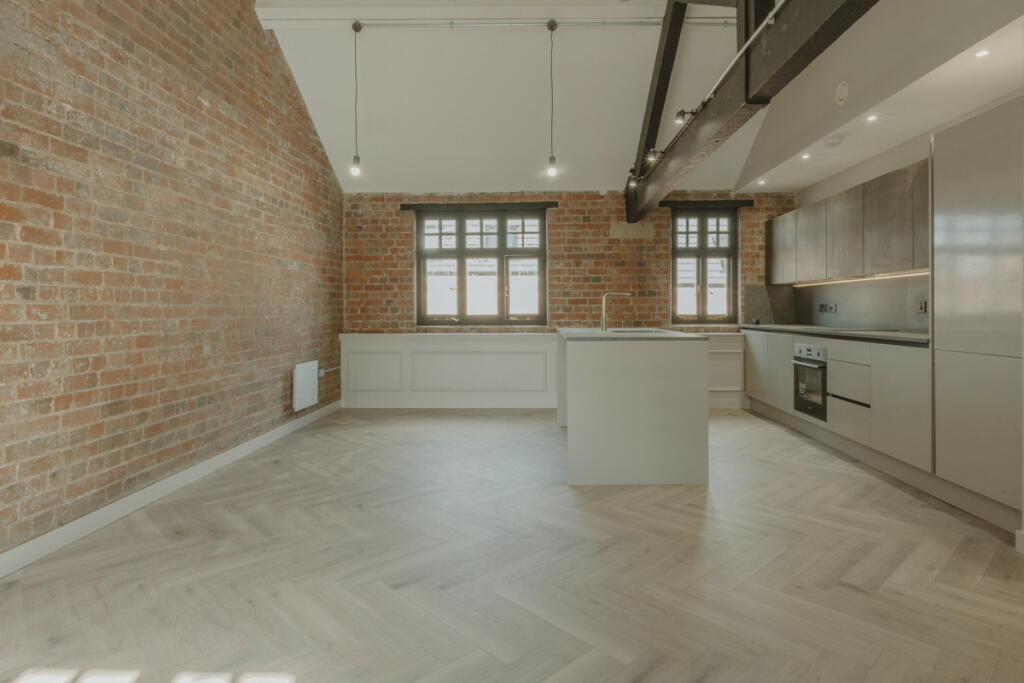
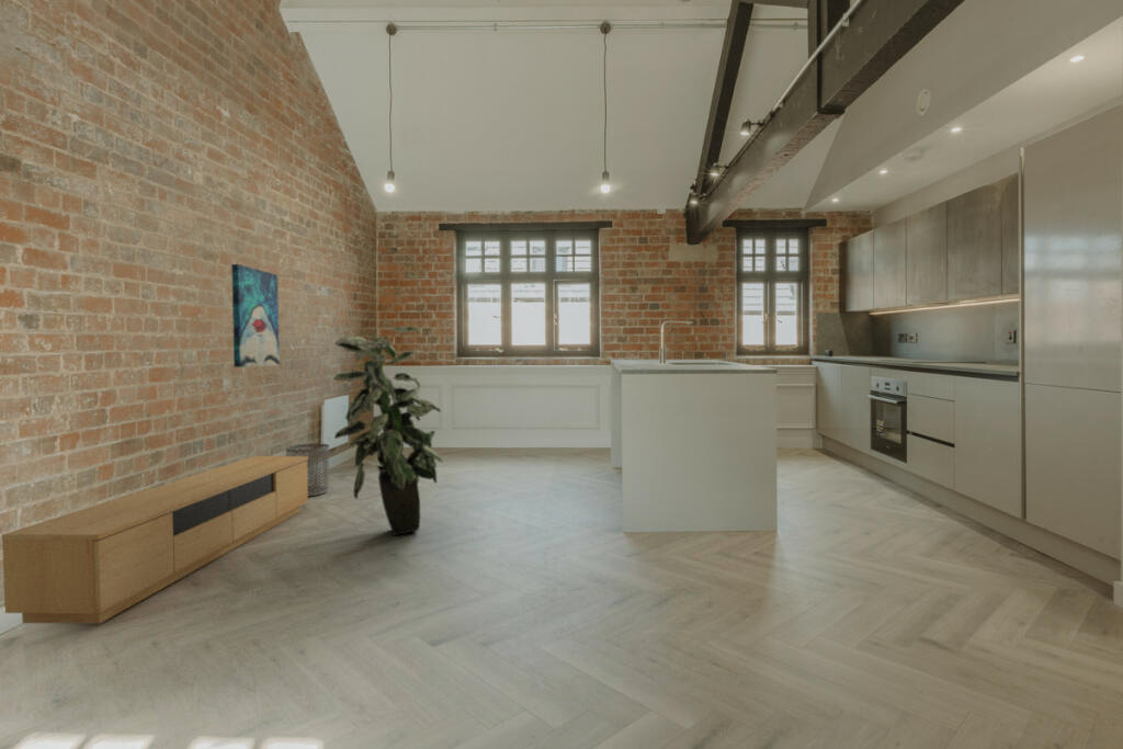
+ waste bin [285,443,330,497]
+ wall art [230,263,281,368]
+ media console [1,455,309,625]
+ indoor plant [332,325,444,536]
